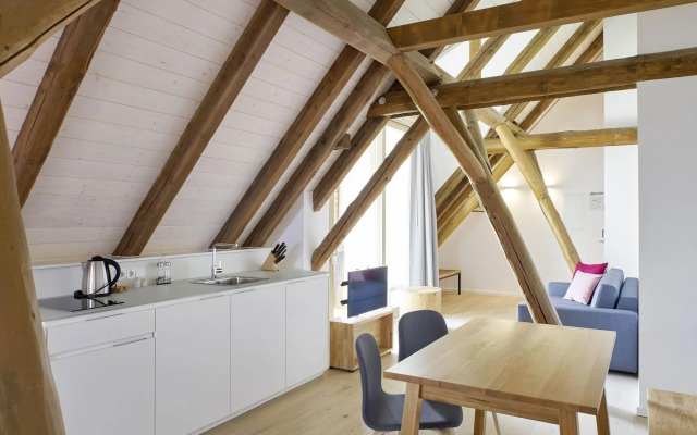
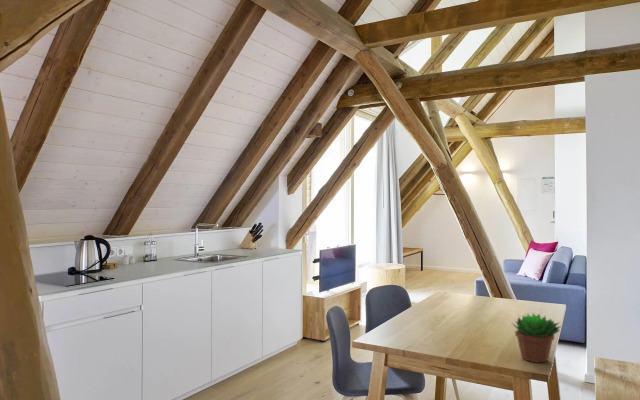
+ succulent plant [511,312,562,364]
